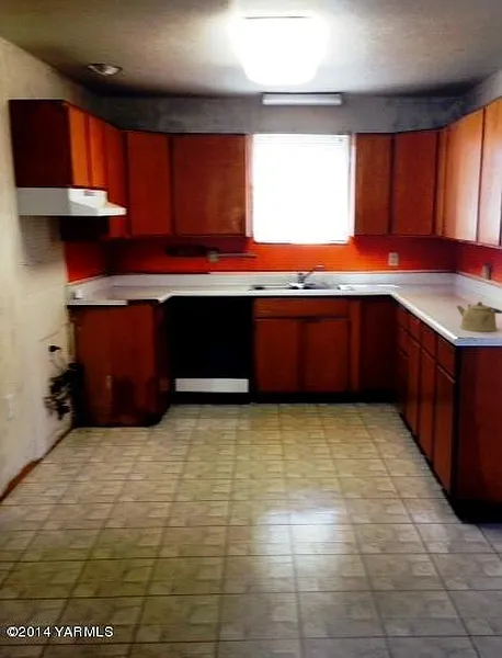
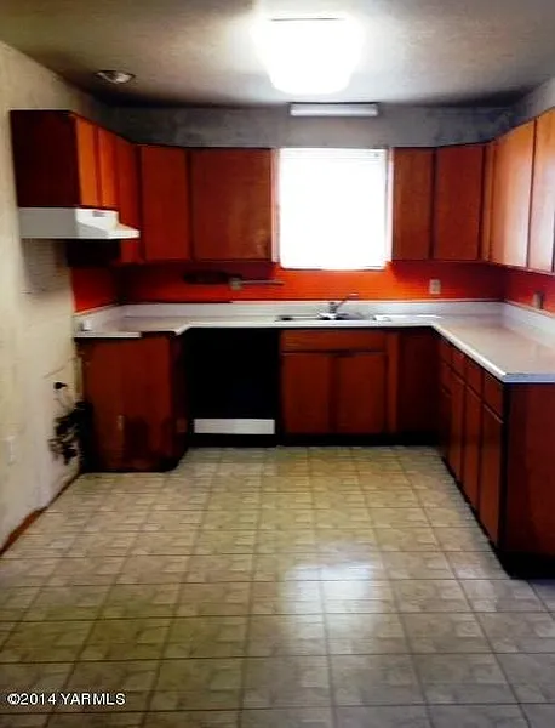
- kettle [456,300,502,332]
